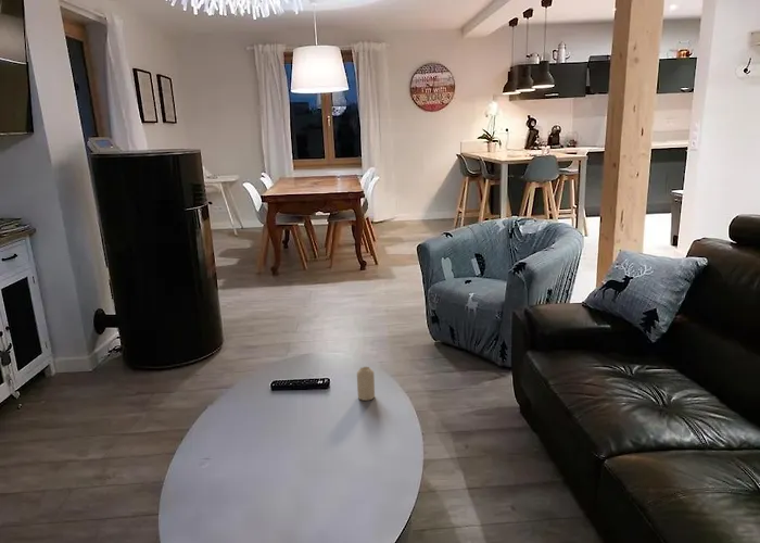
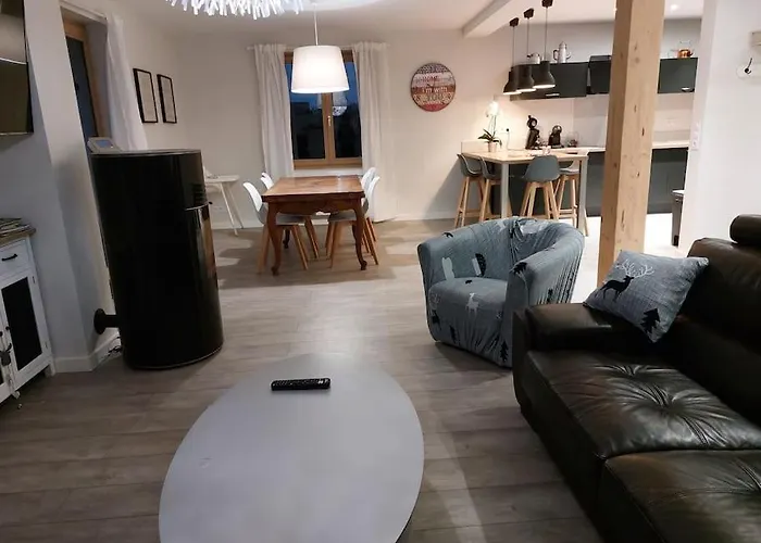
- candle [356,366,376,402]
